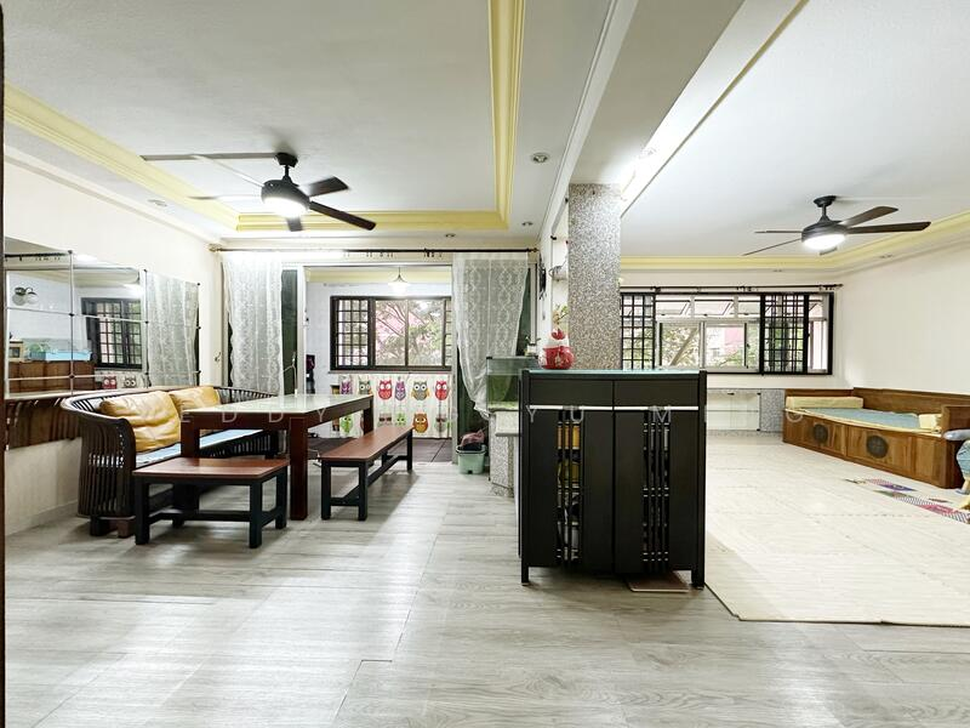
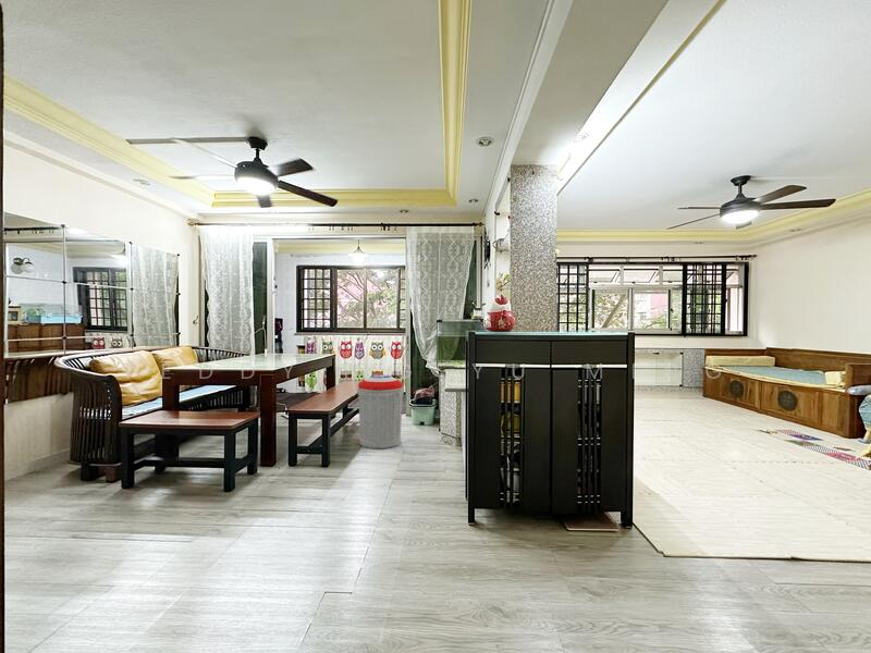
+ trash can [356,374,405,449]
